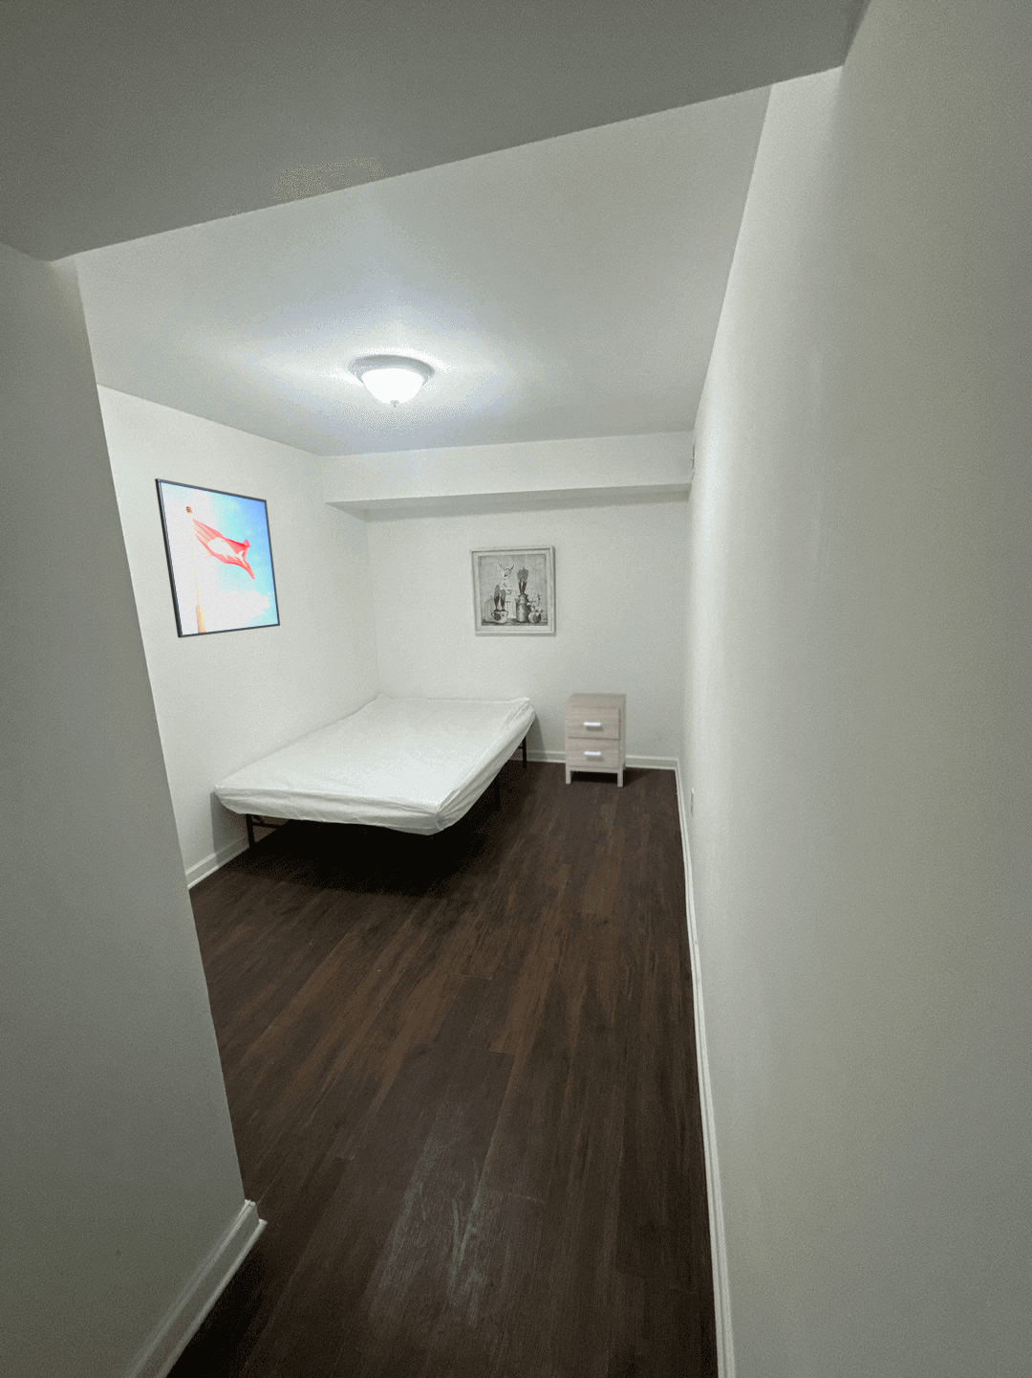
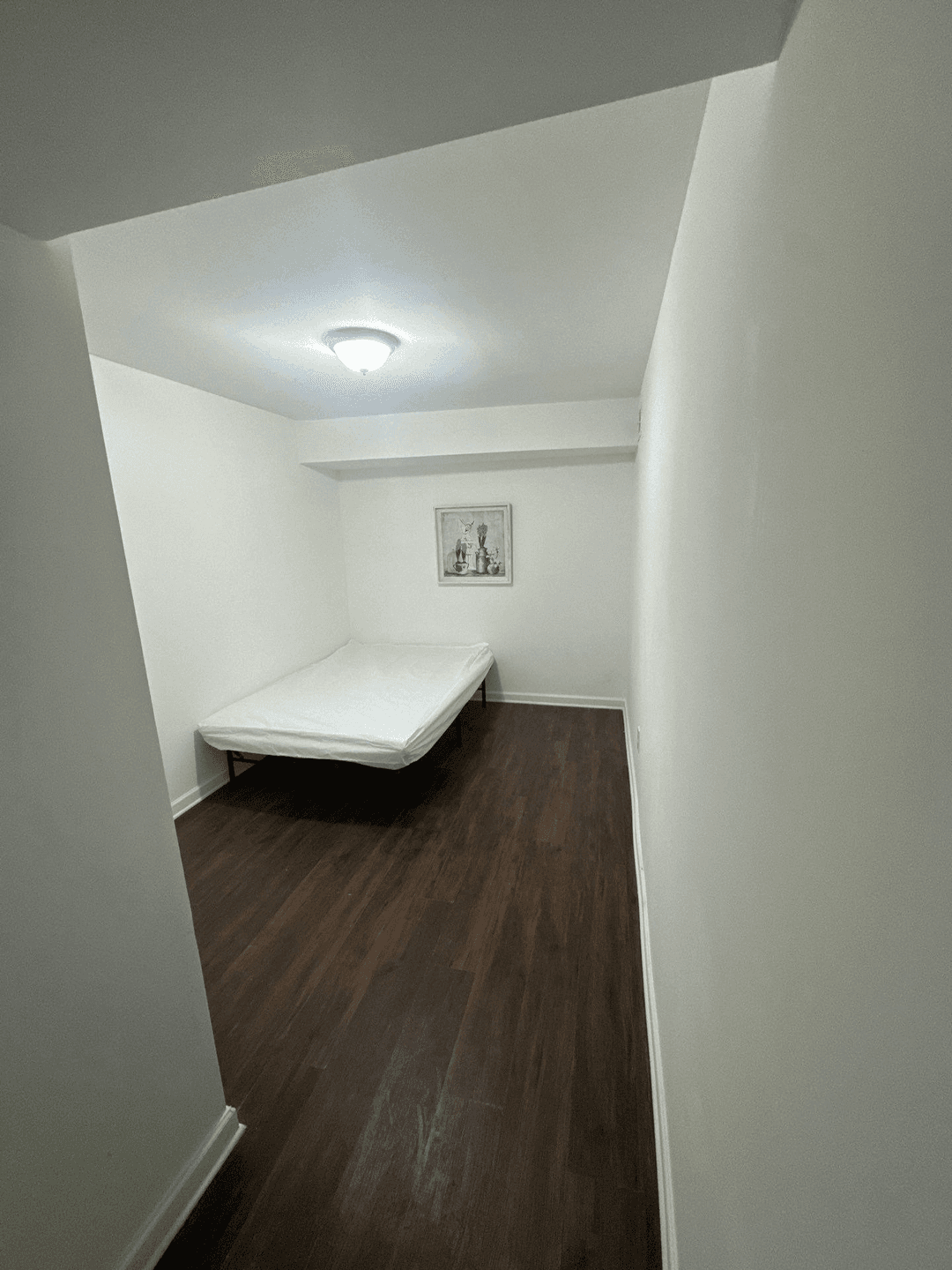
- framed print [154,477,281,639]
- nightstand [564,692,627,788]
